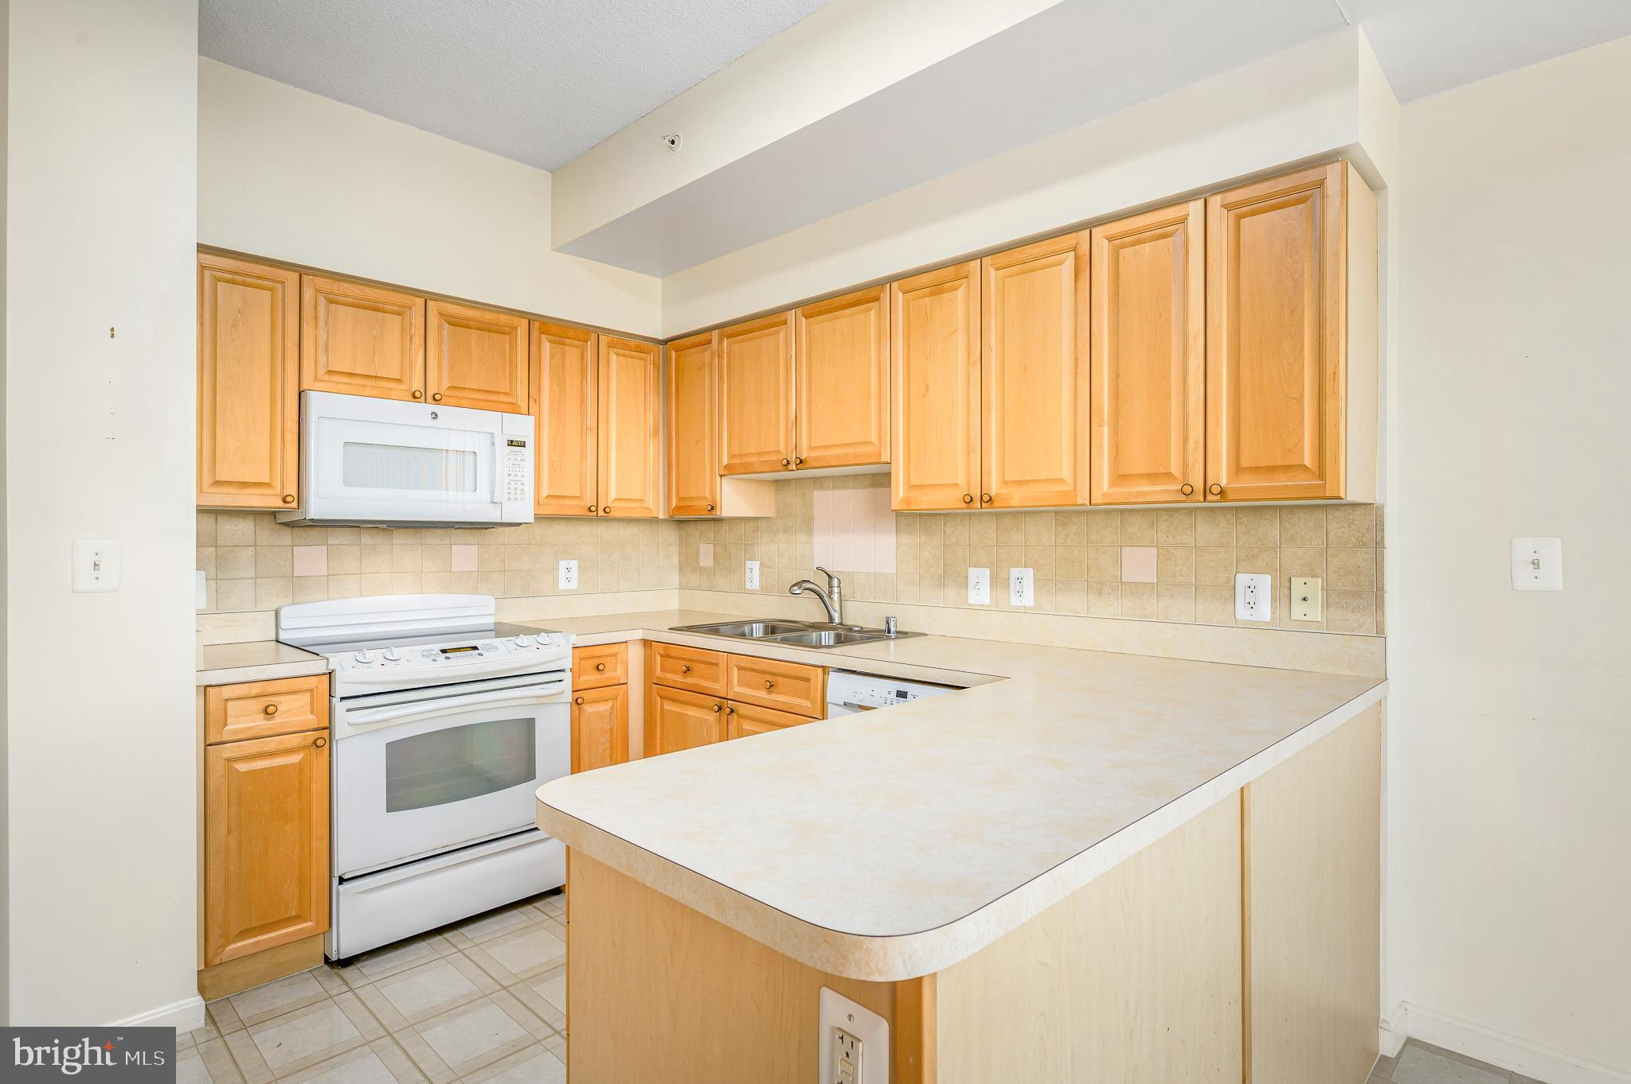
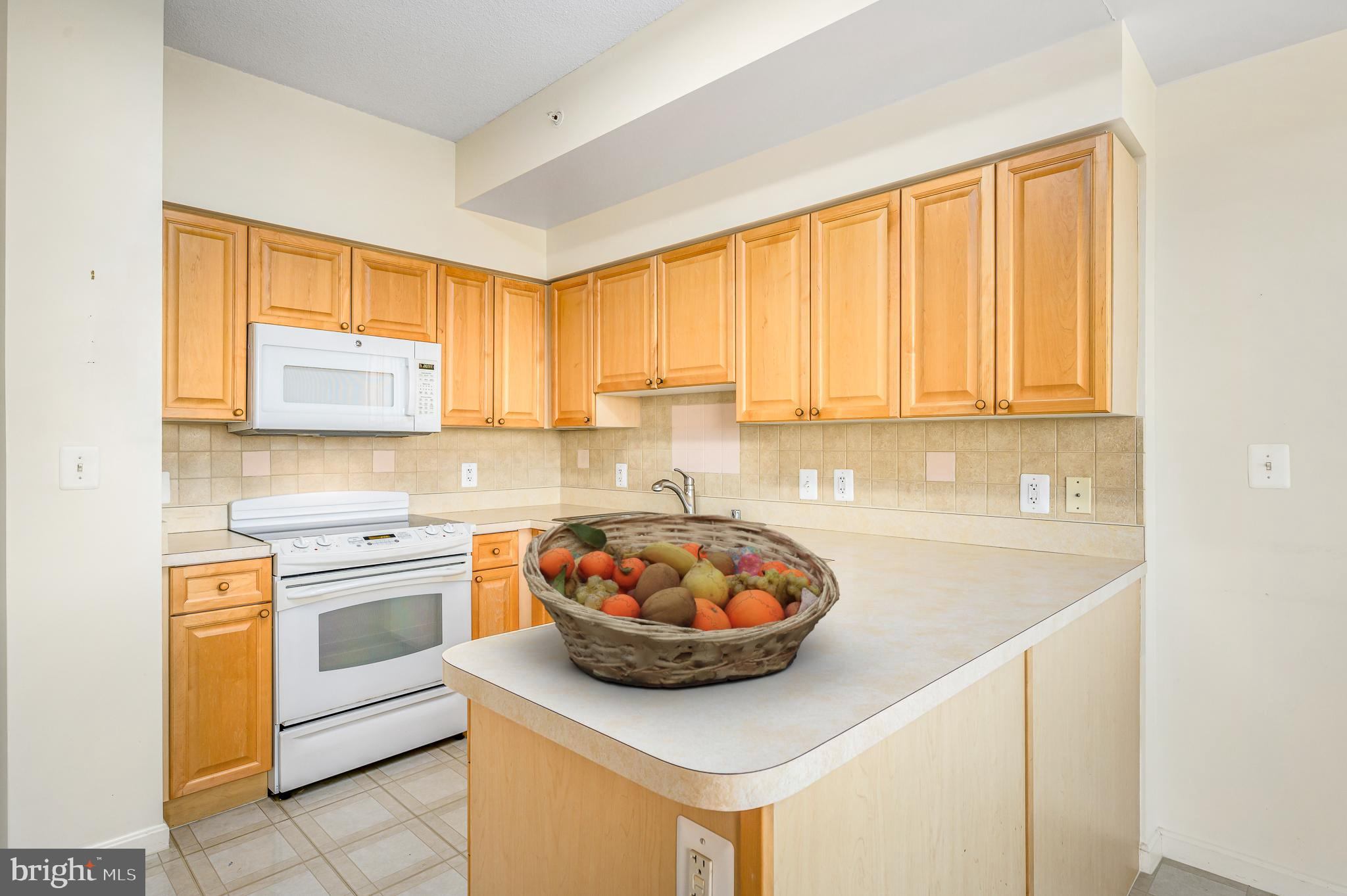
+ fruit basket [522,513,841,688]
